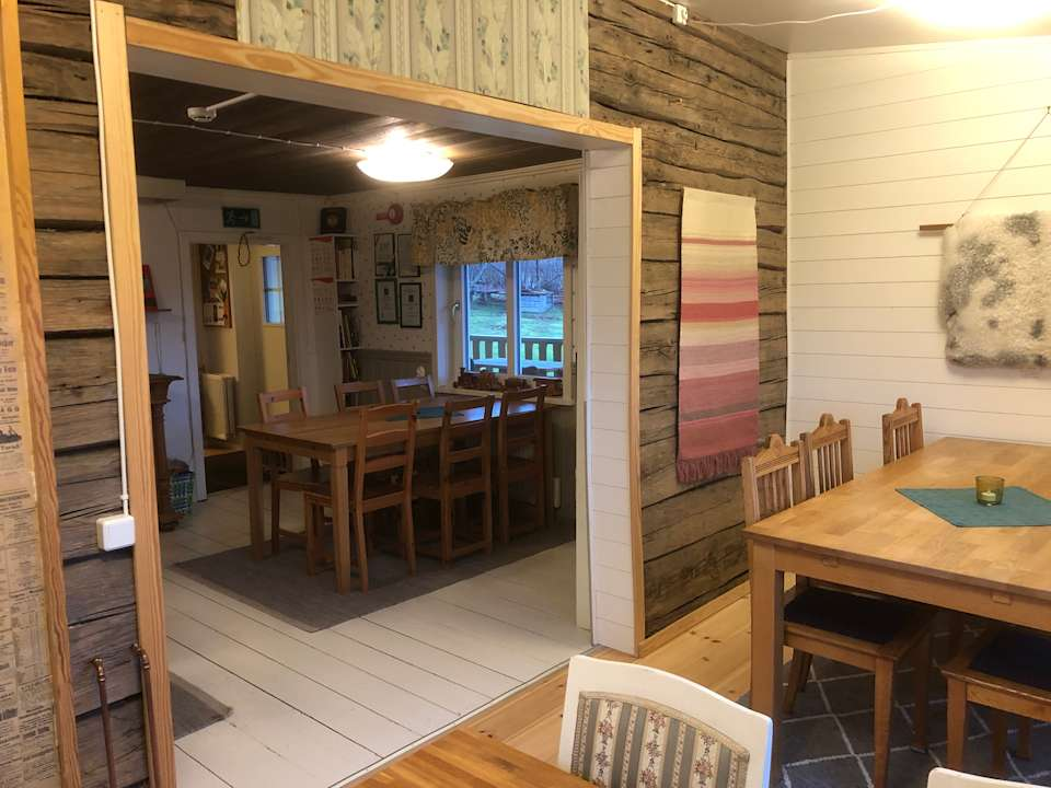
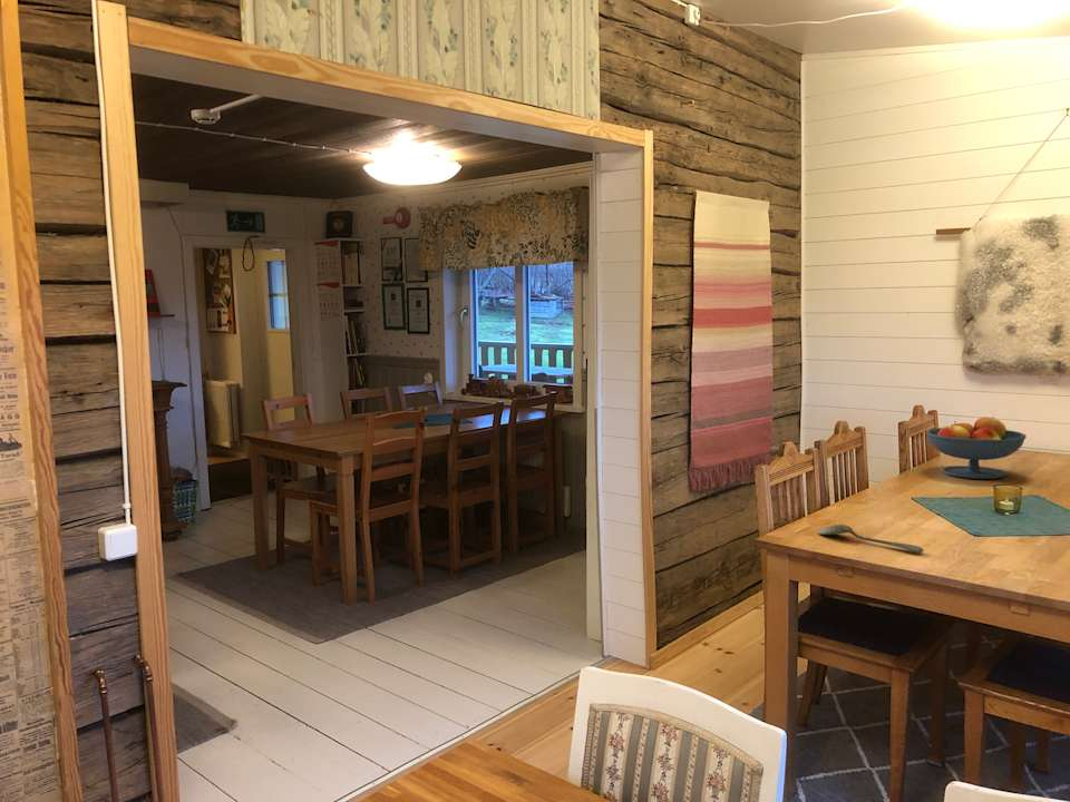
+ spoon [816,524,925,554]
+ fruit bowl [925,415,1028,480]
